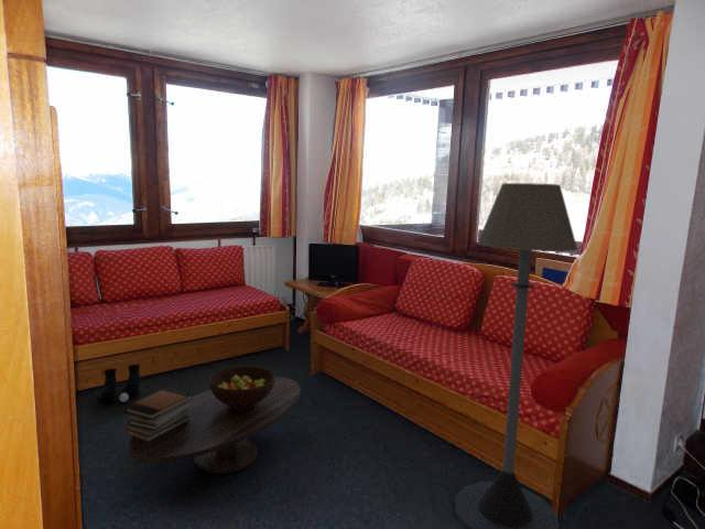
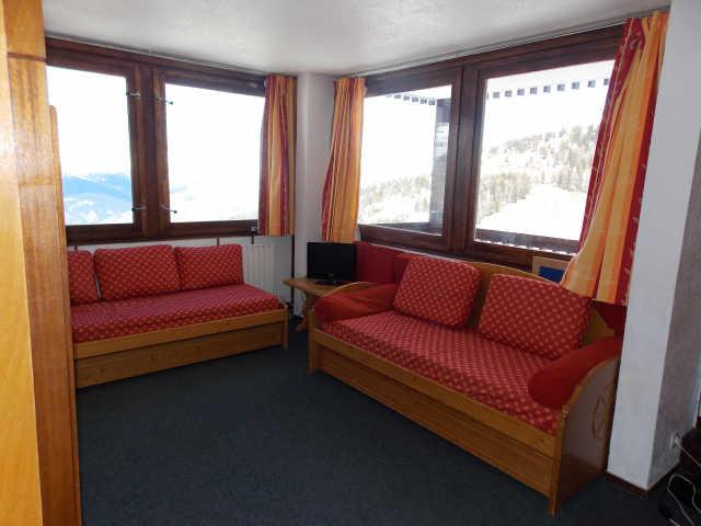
- floor lamp [454,182,578,529]
- fruit bowl [208,365,276,410]
- boots [99,364,141,403]
- coffee table [128,376,302,475]
- book stack [123,387,194,442]
